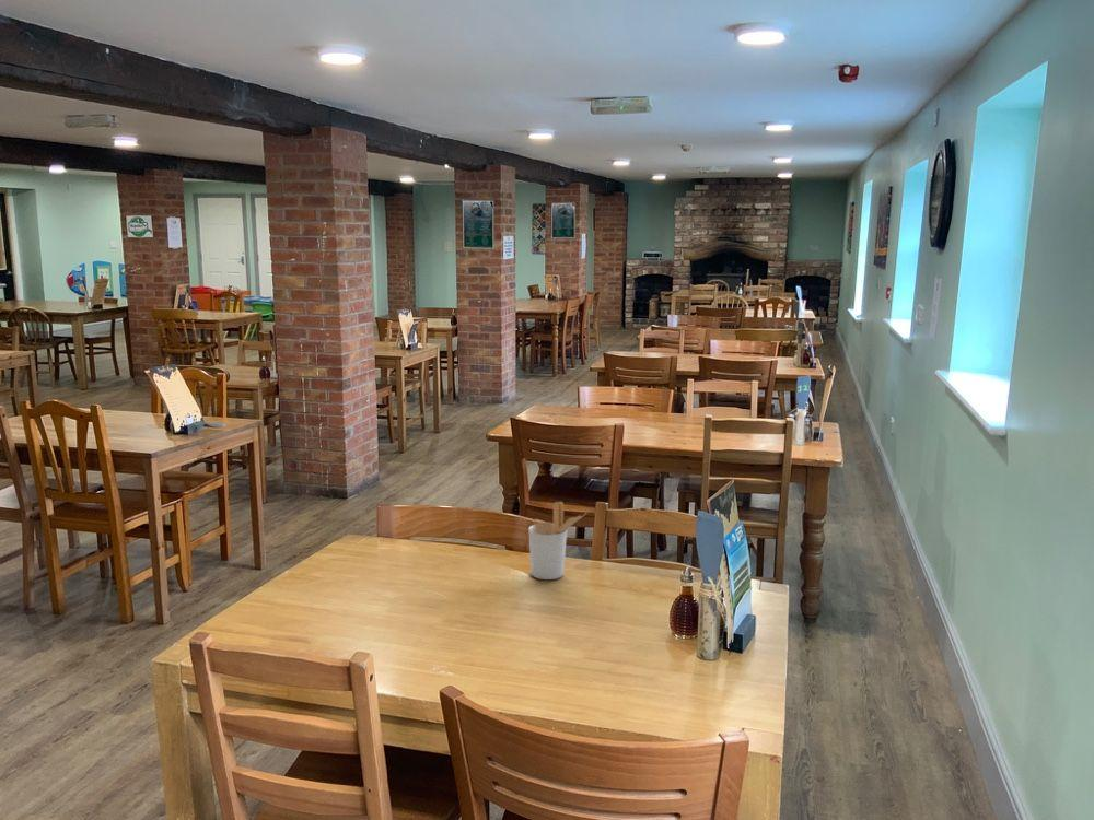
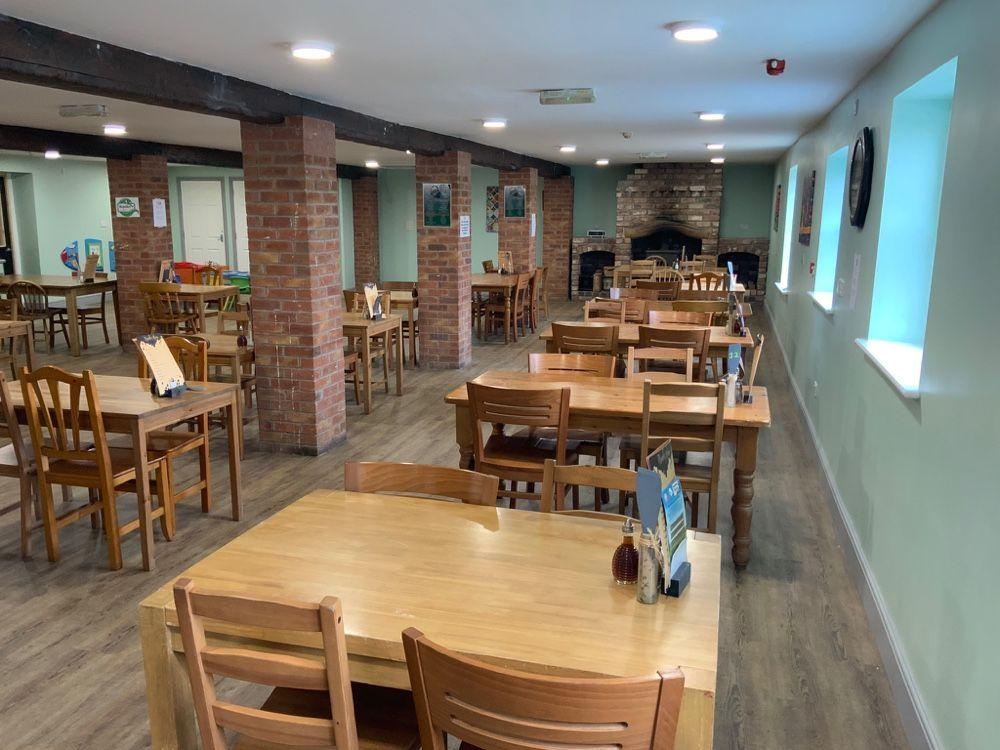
- utensil holder [527,501,589,581]
